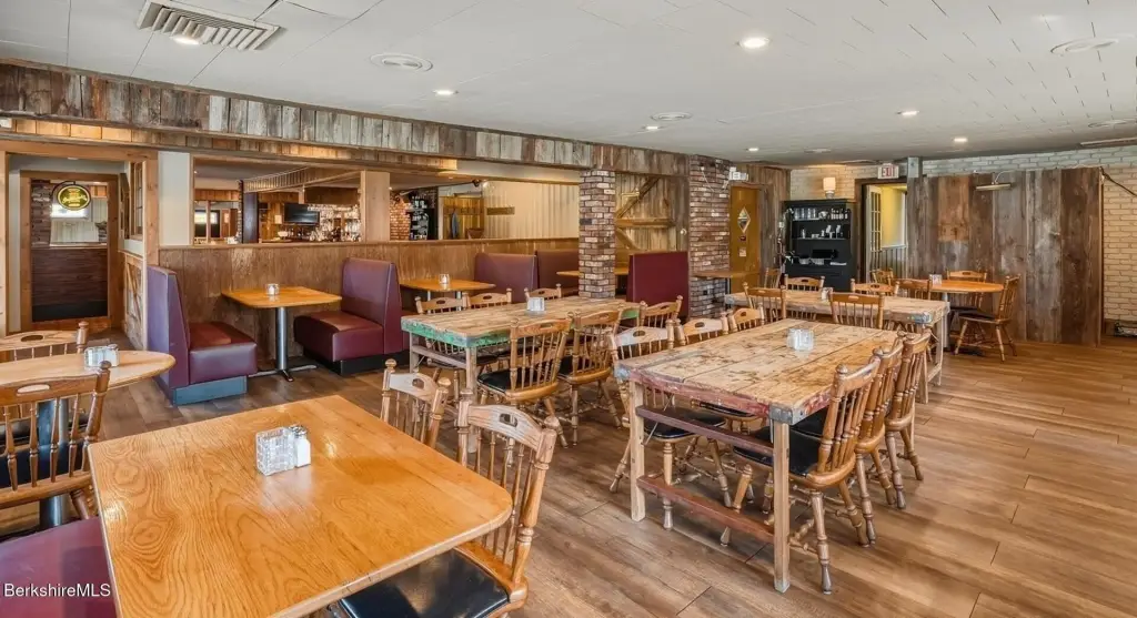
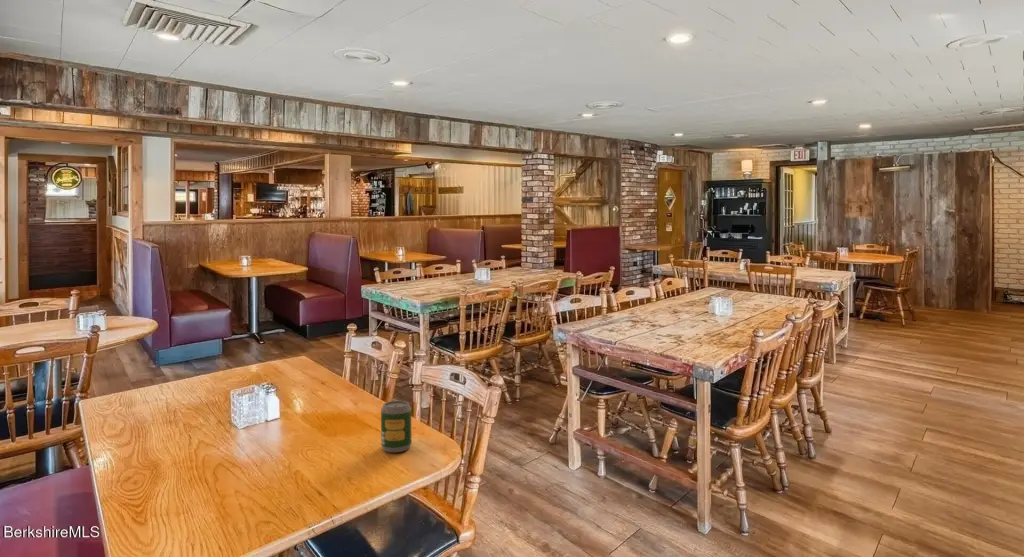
+ soda can [380,400,412,453]
